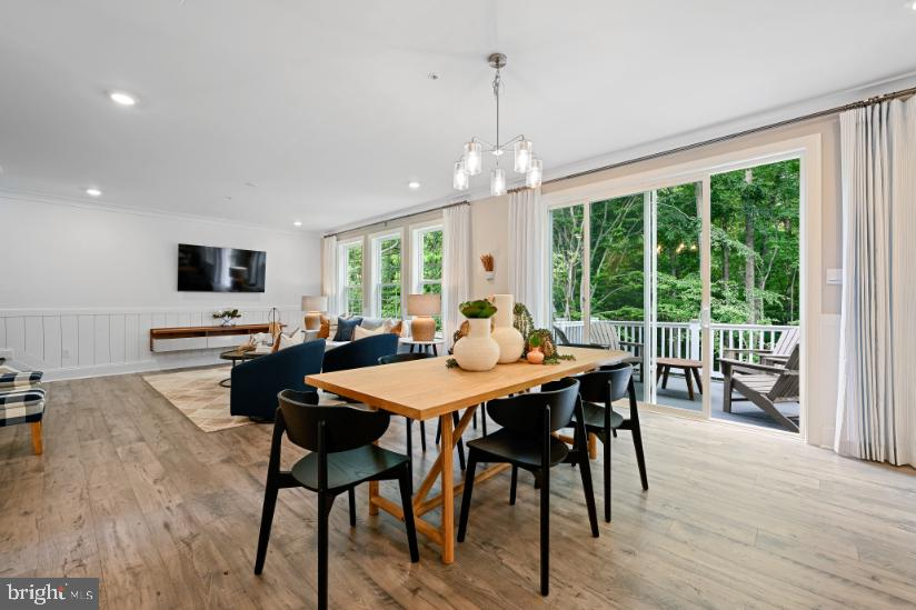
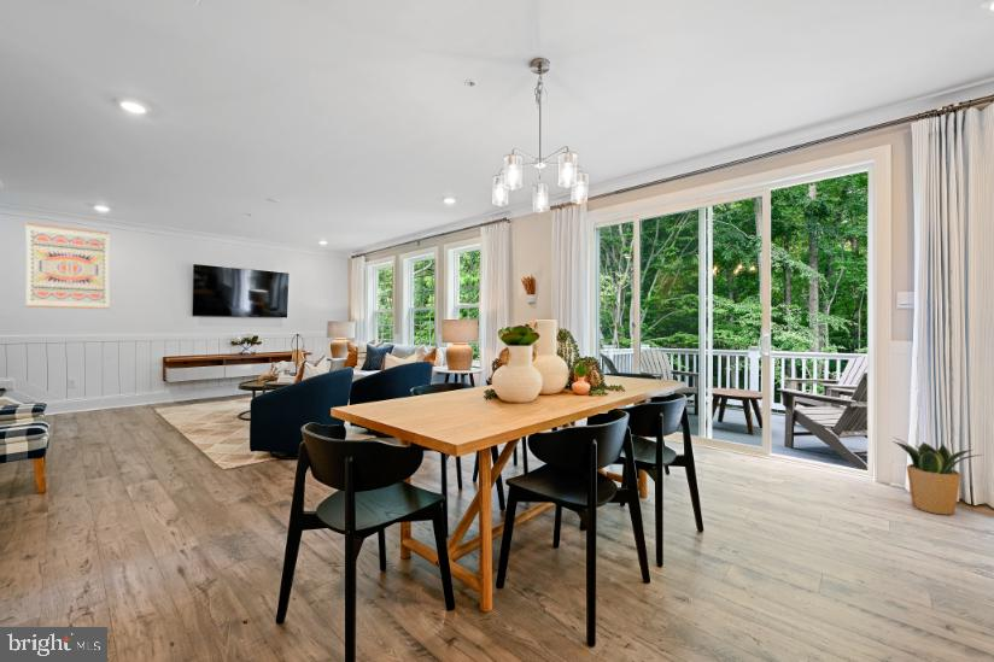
+ wall art [25,222,110,310]
+ potted plant [891,437,984,516]
